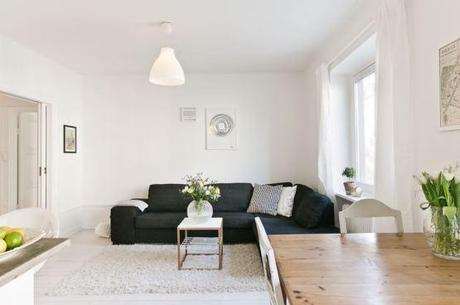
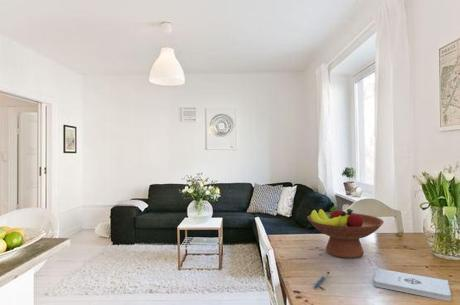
+ pen [313,270,331,289]
+ notepad [373,268,452,302]
+ fruit bowl [306,206,385,259]
